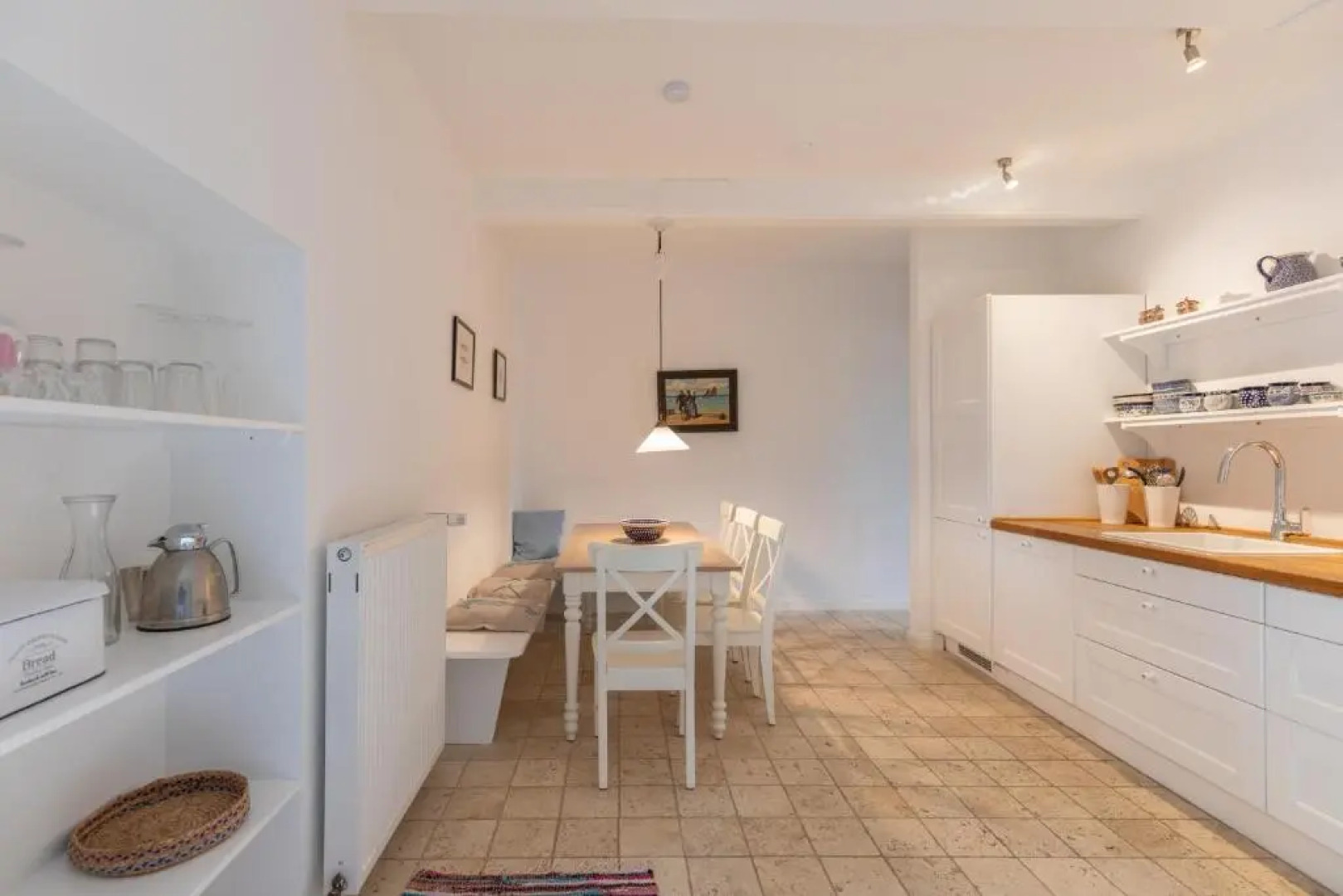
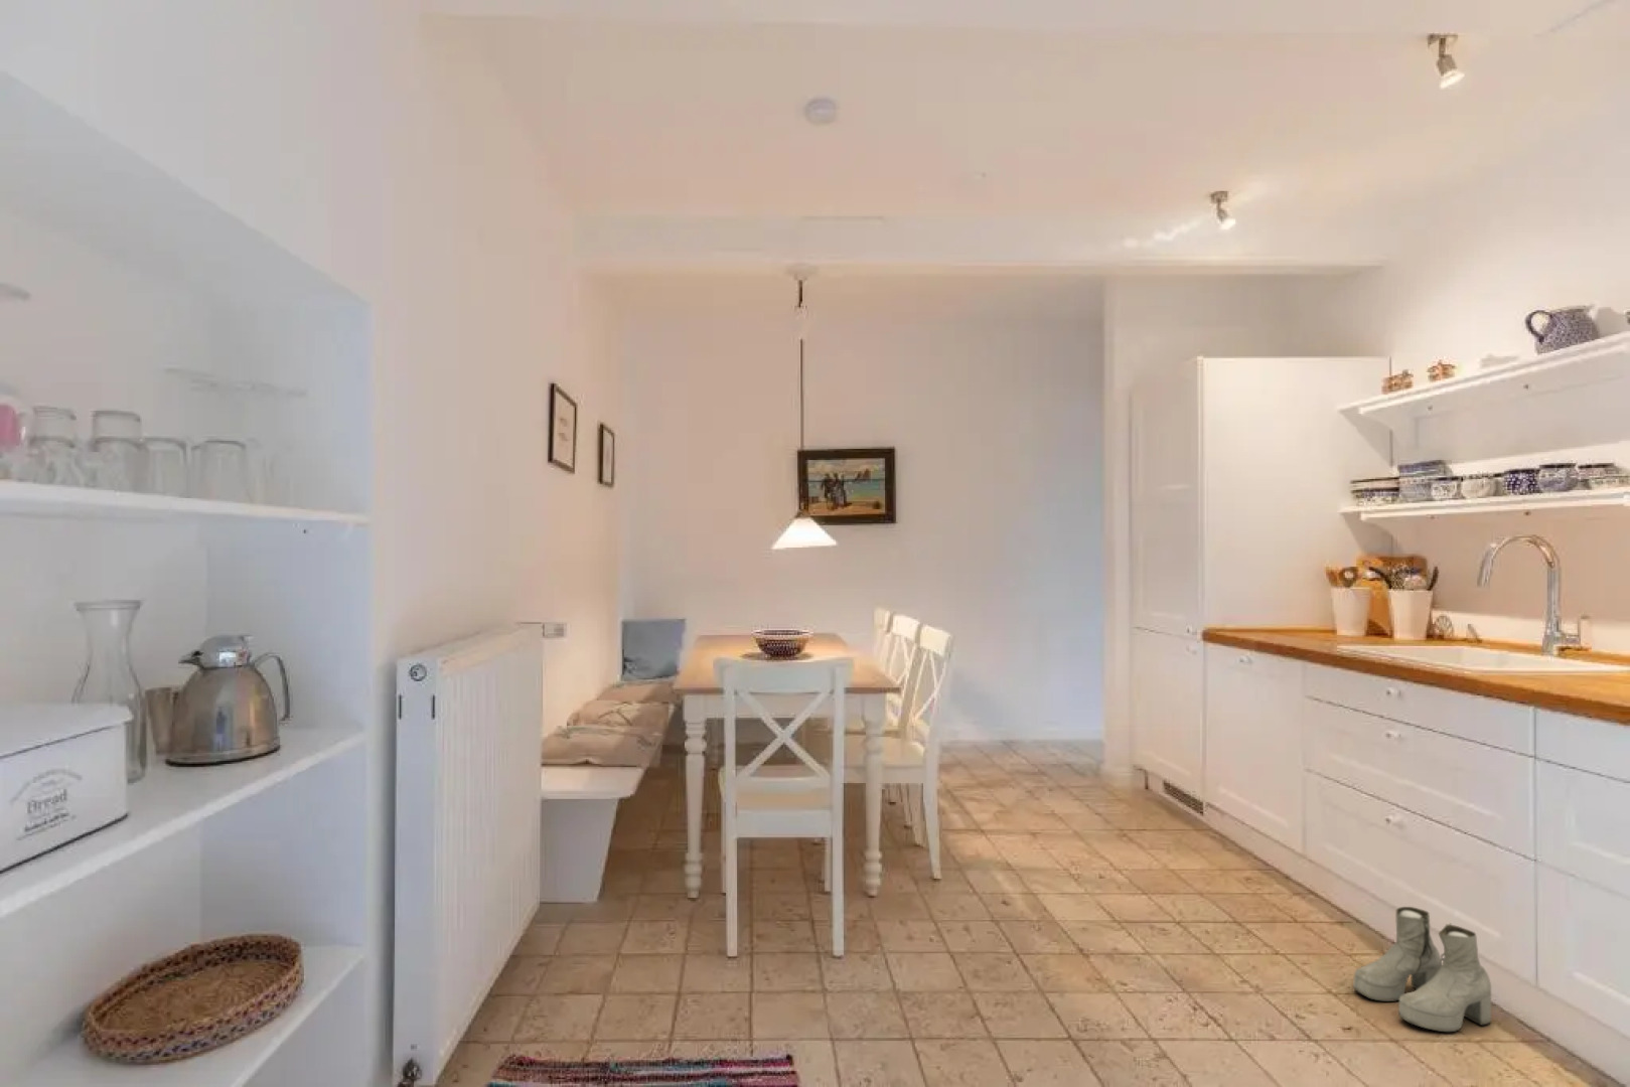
+ boots [1352,906,1492,1032]
